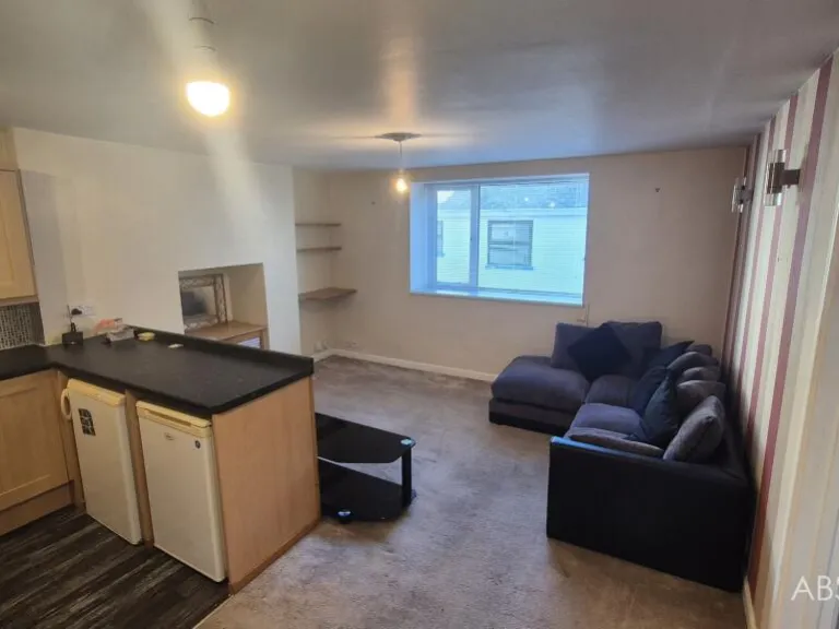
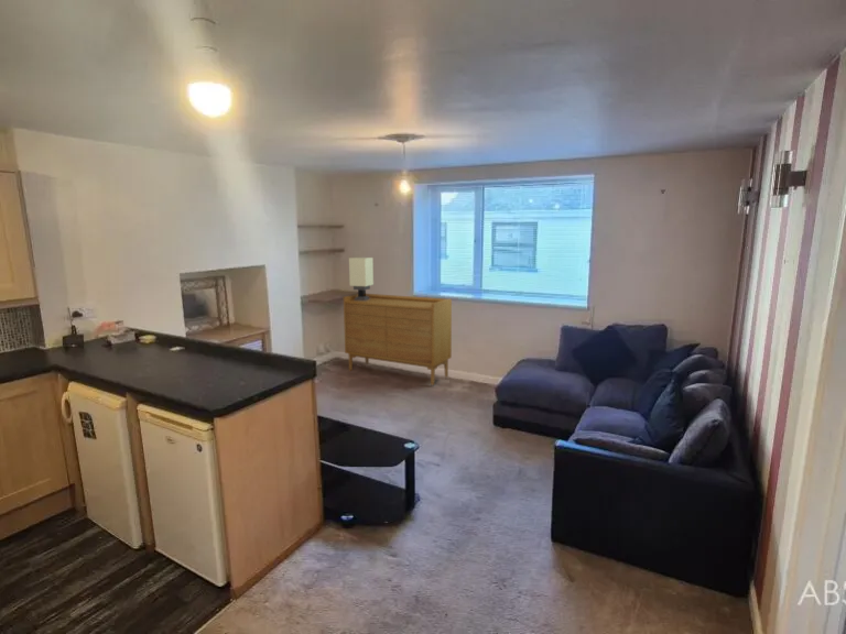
+ table lamp [348,256,375,300]
+ sideboard [343,292,453,386]
